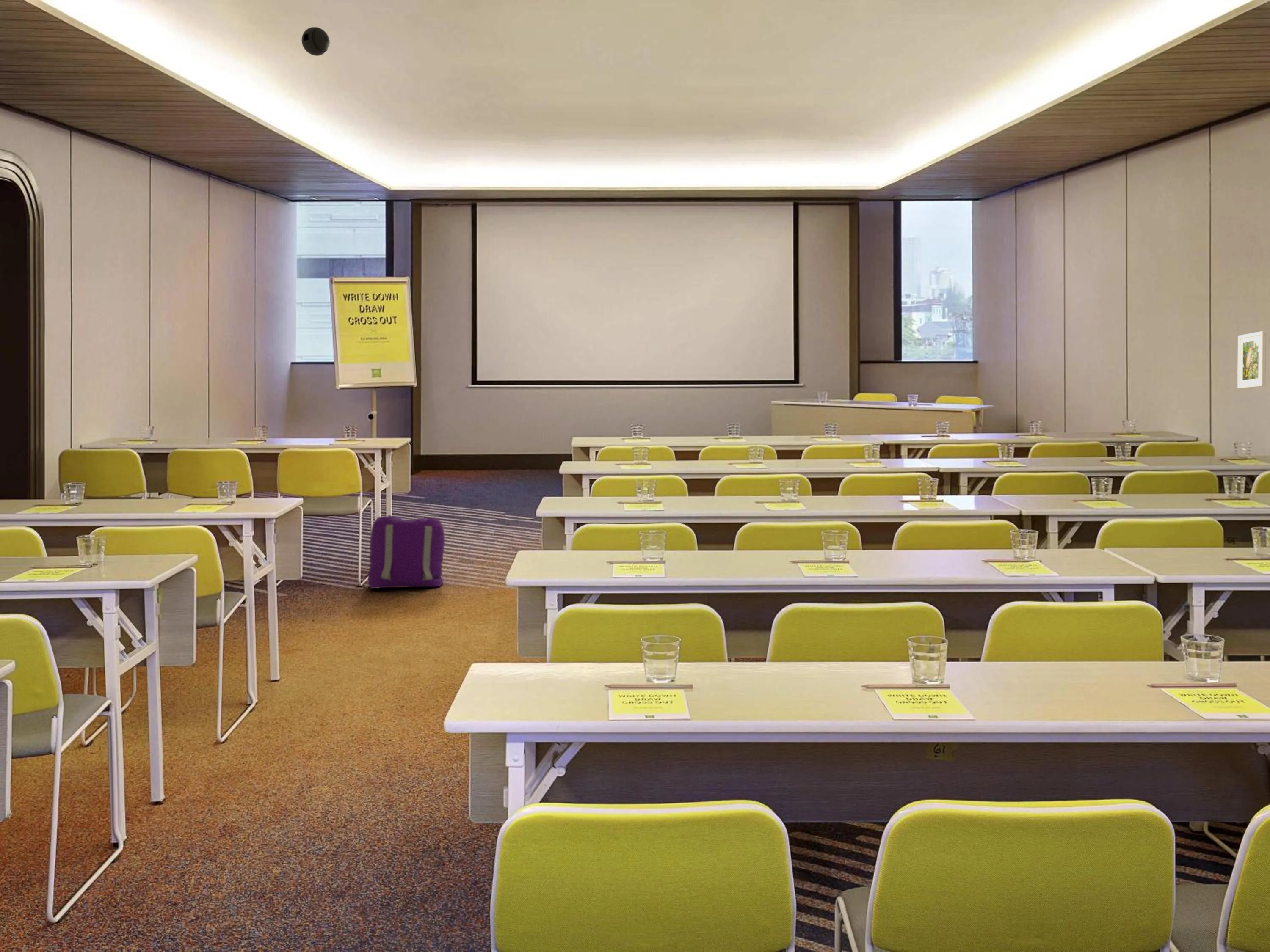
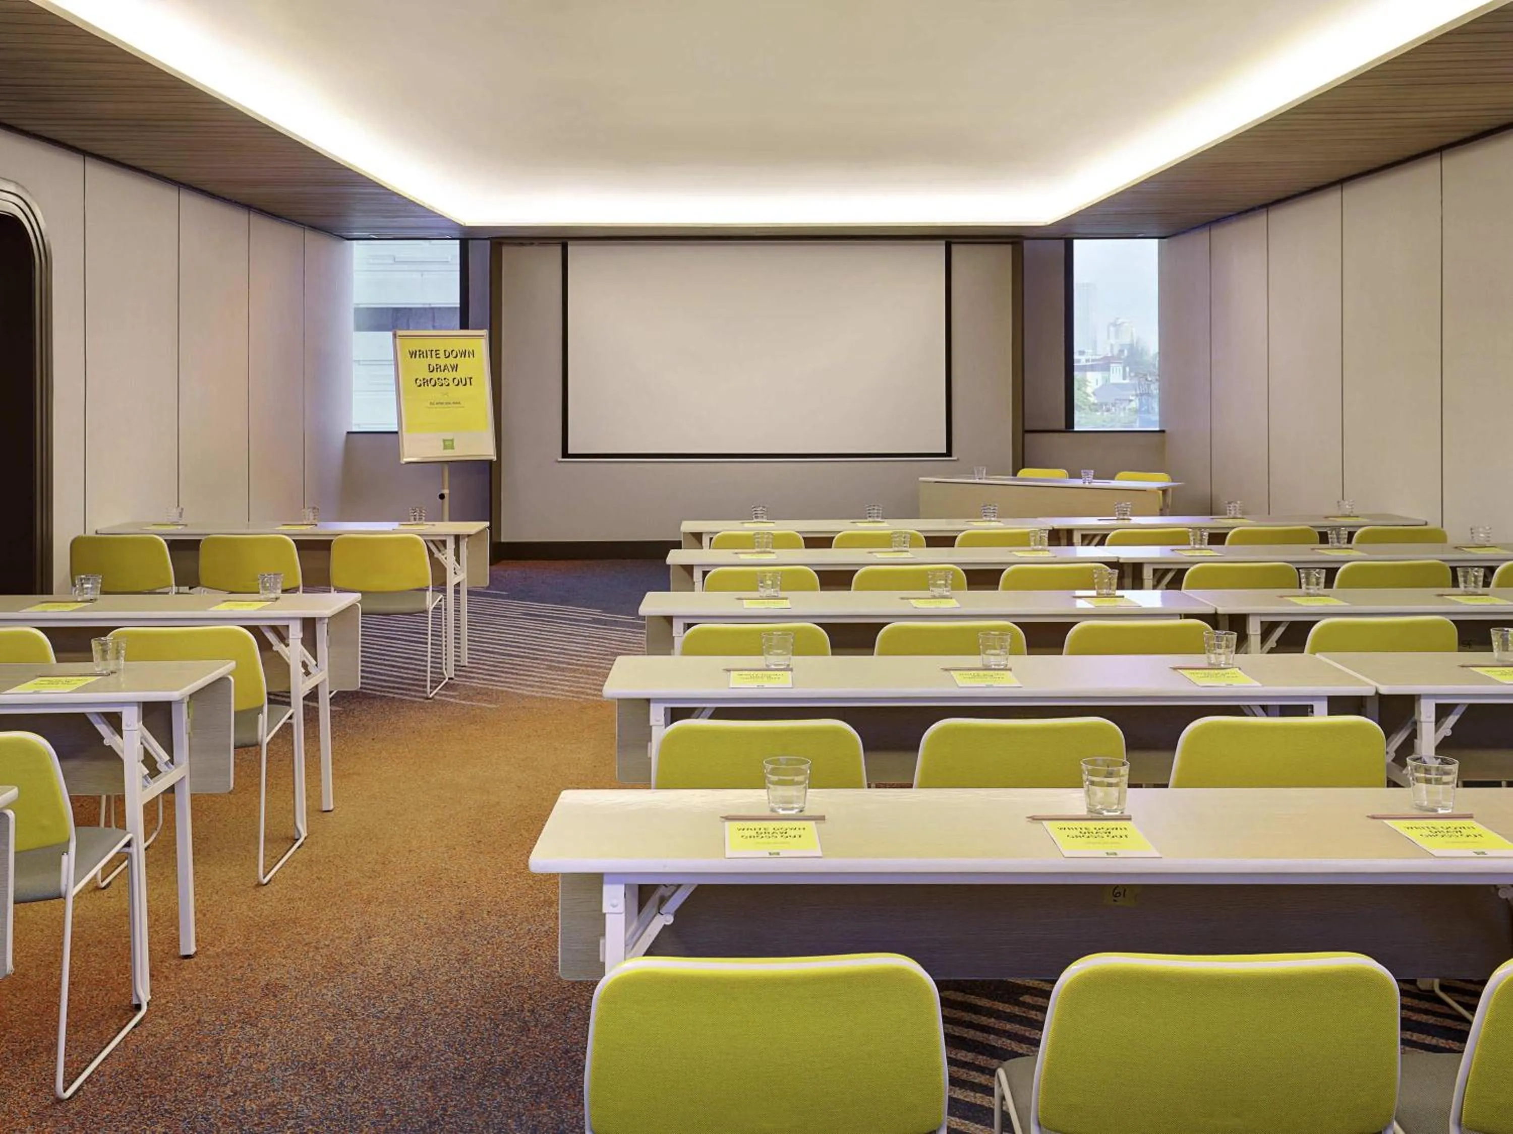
- backpack [367,515,445,589]
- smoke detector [301,27,330,56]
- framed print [1237,330,1266,389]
